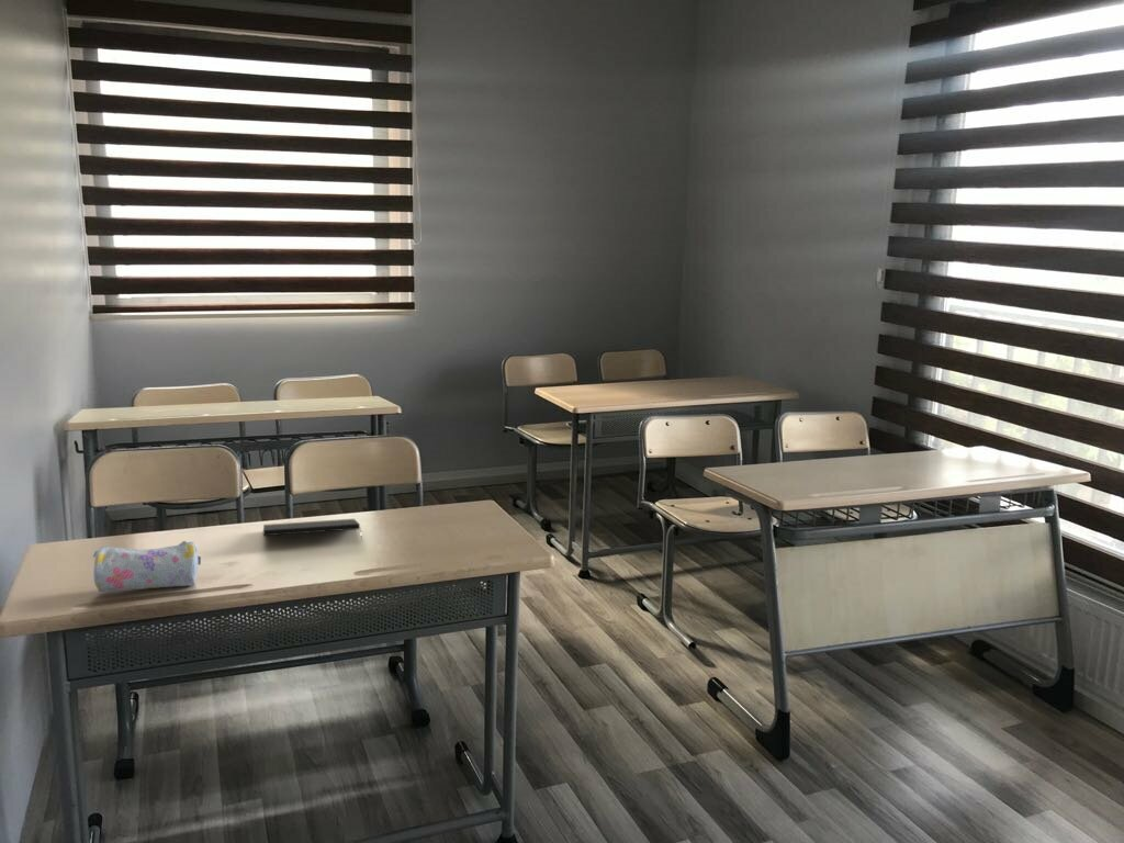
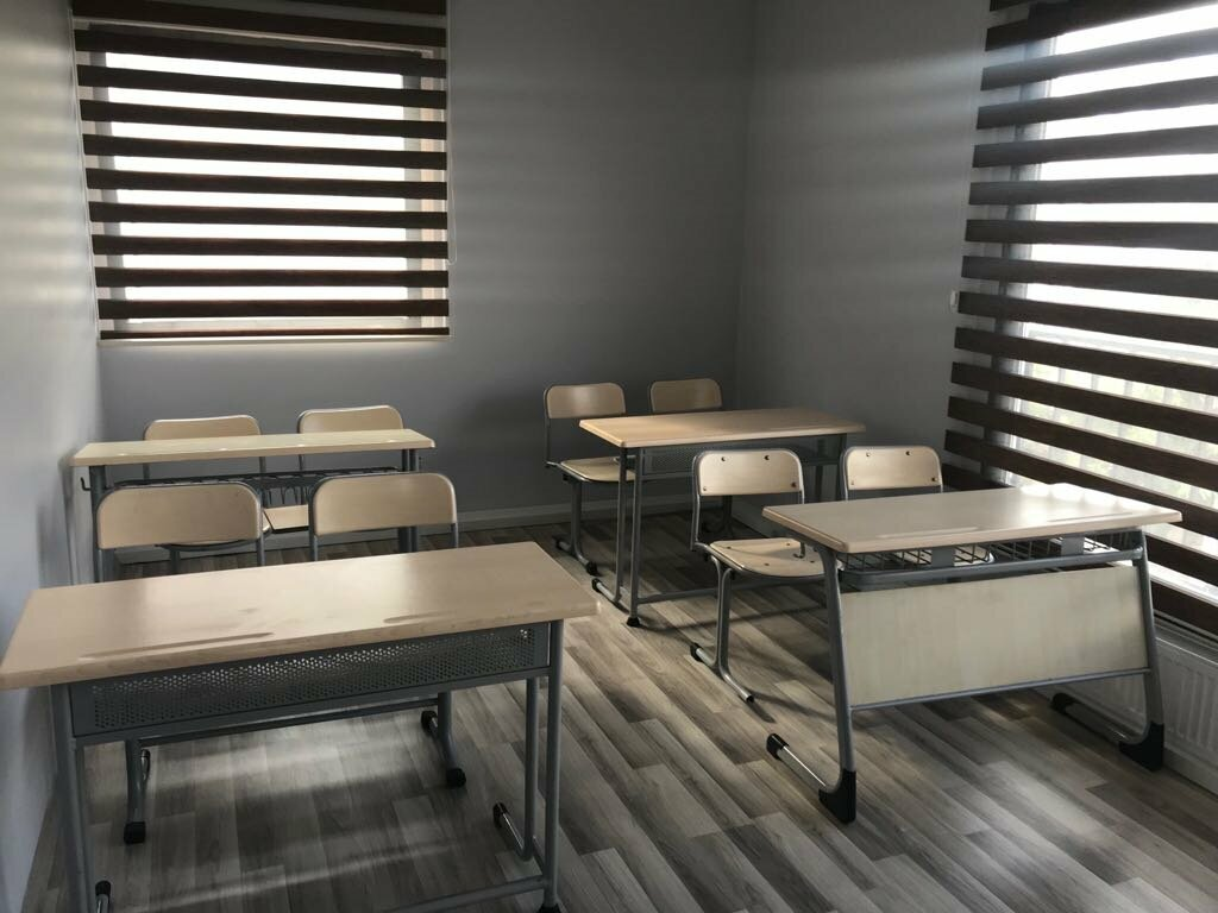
- notepad [262,518,363,541]
- pencil case [92,540,202,593]
